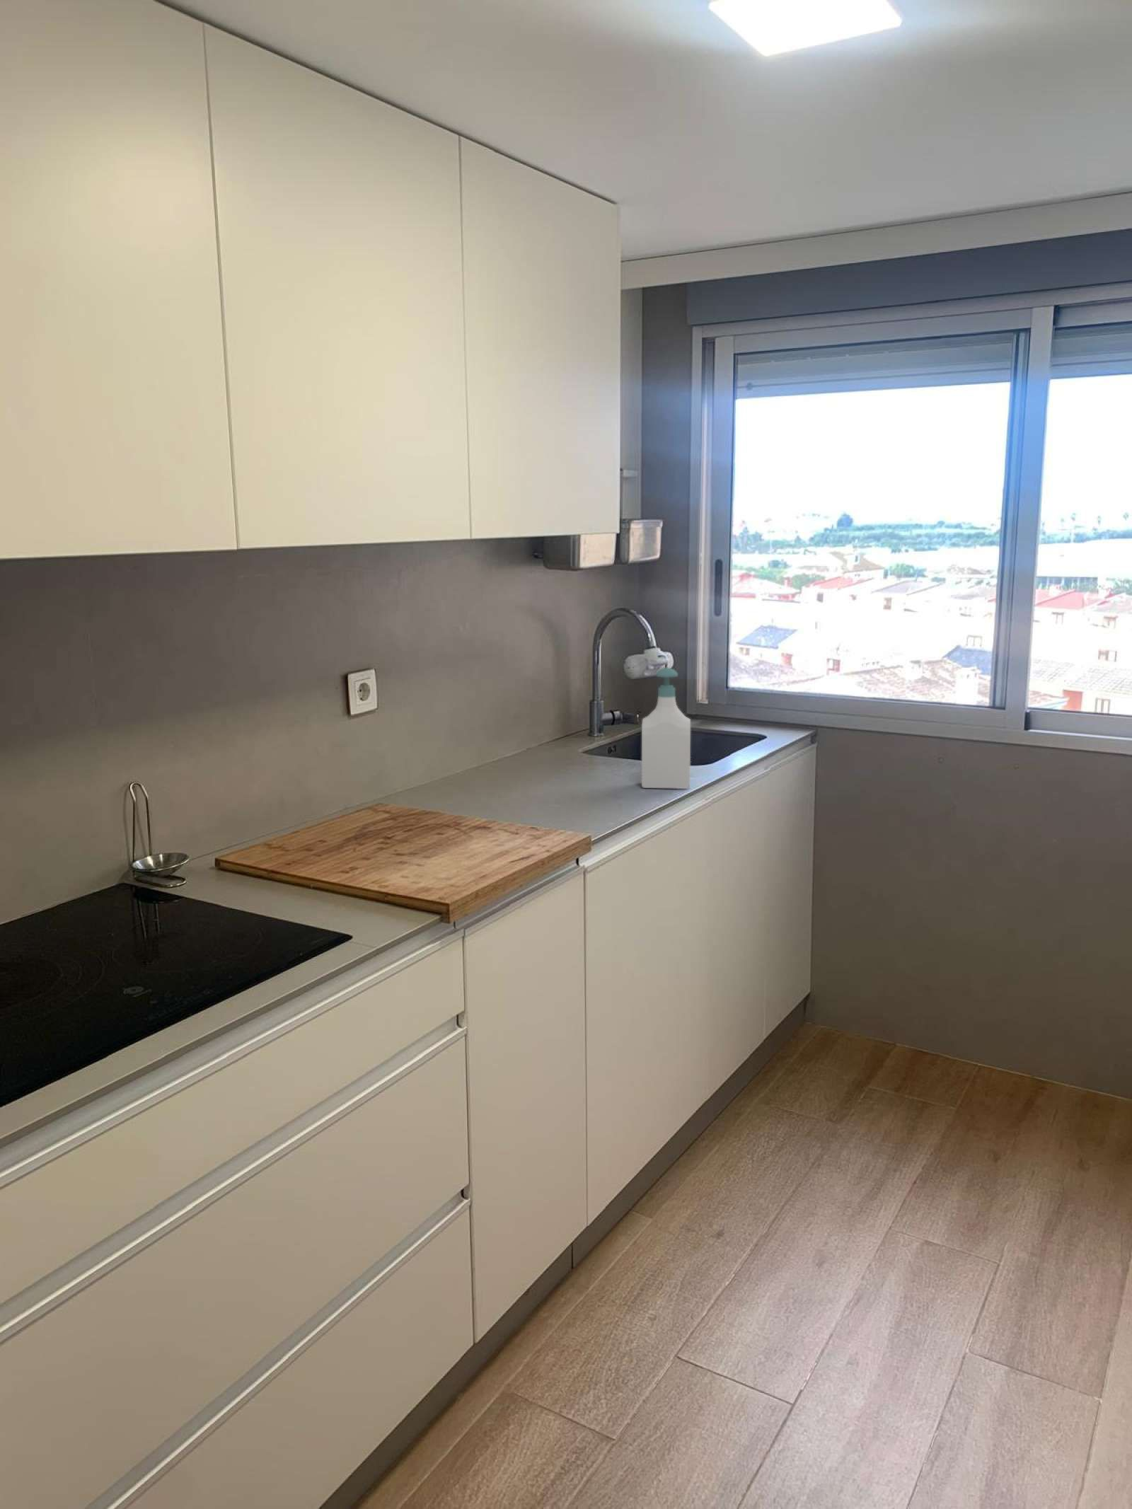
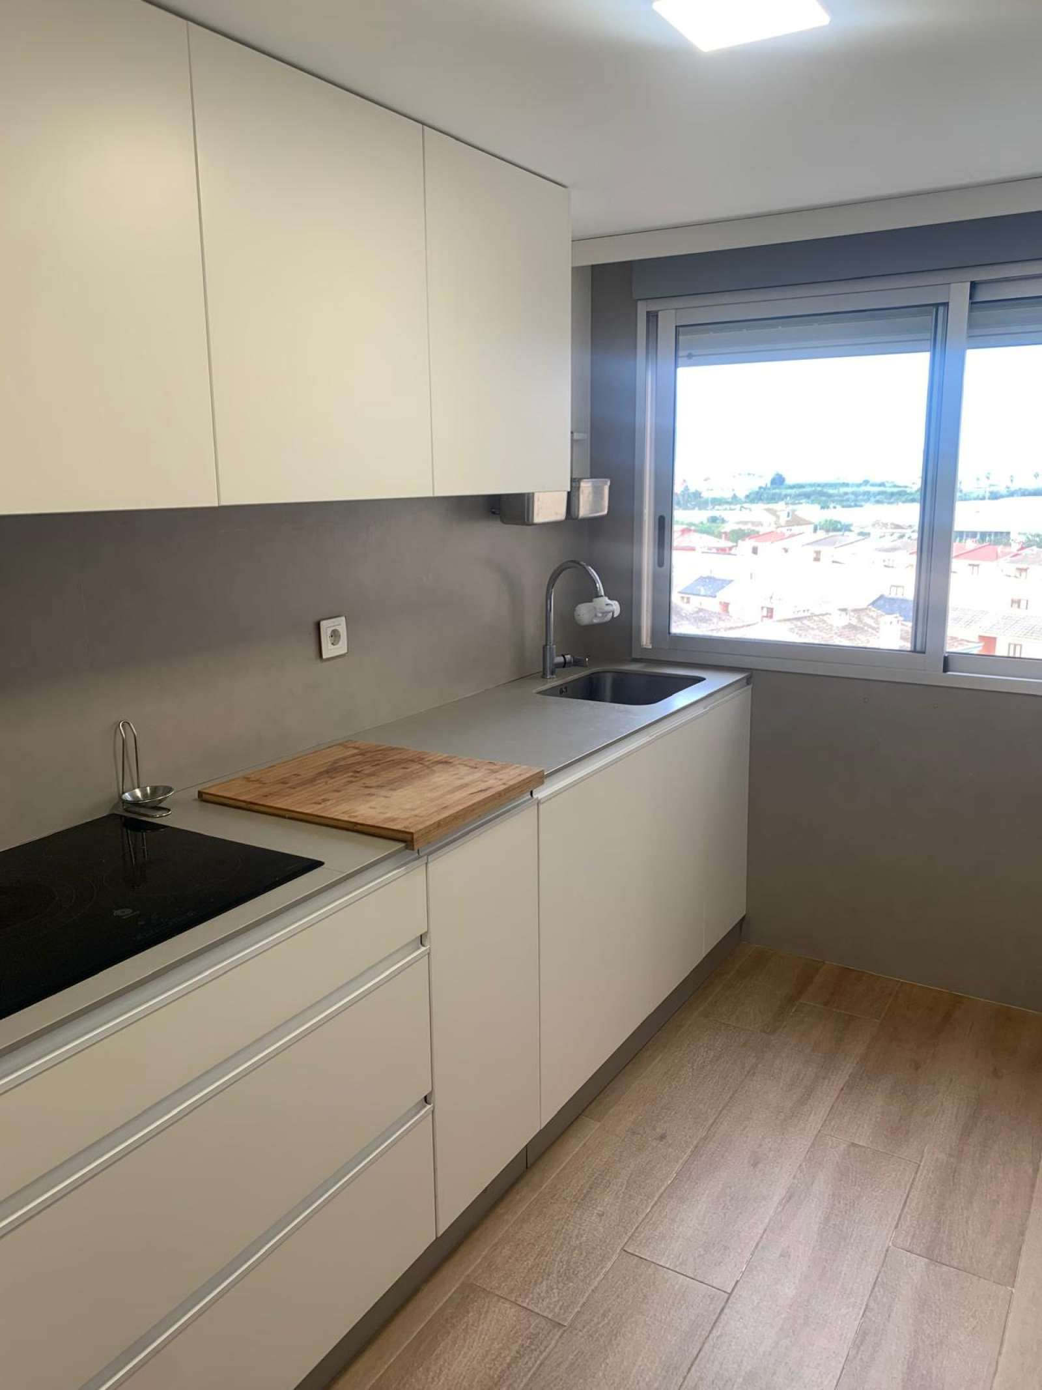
- soap bottle [641,666,691,790]
